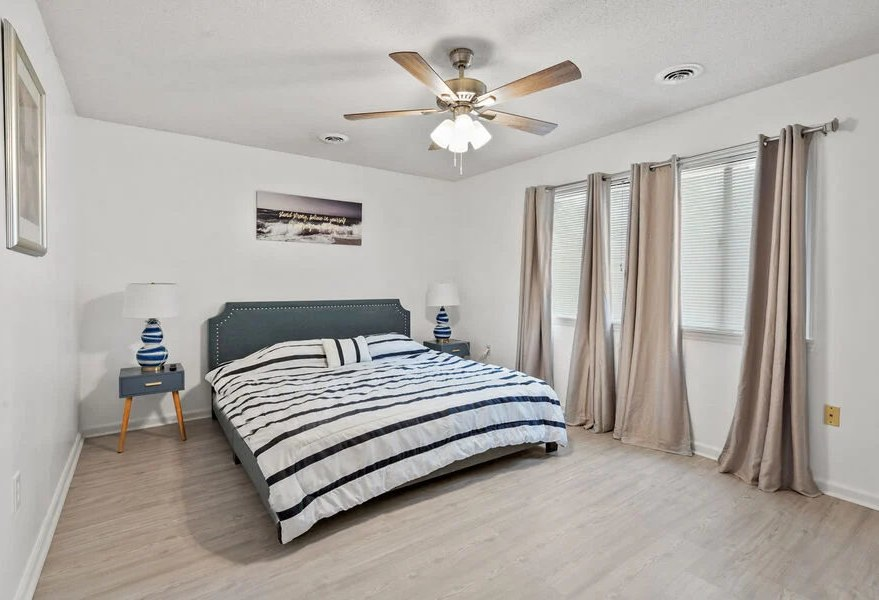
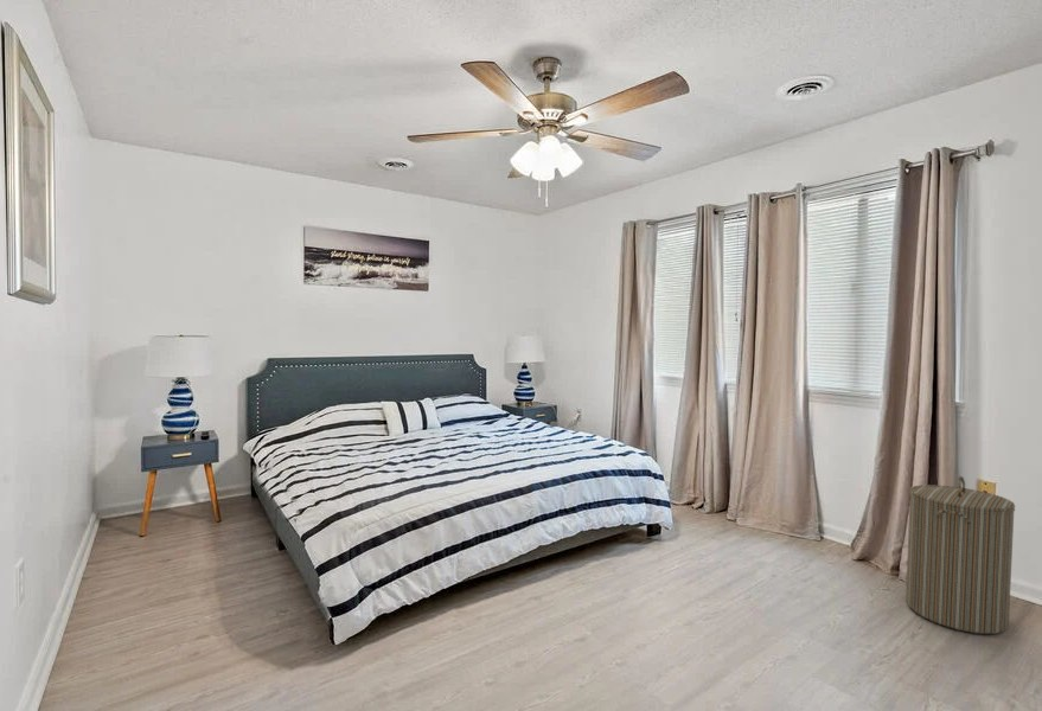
+ laundry hamper [904,475,1016,635]
